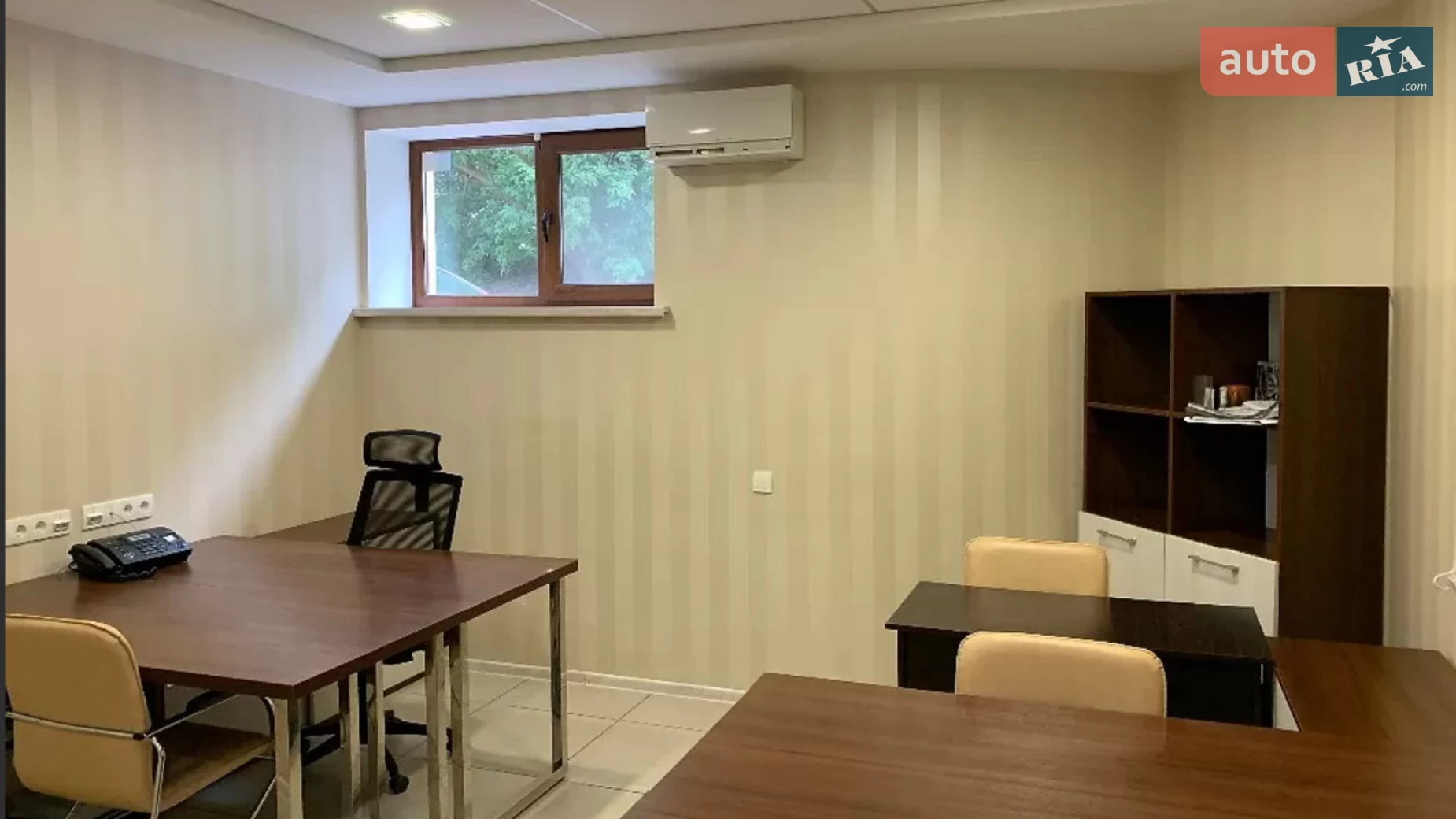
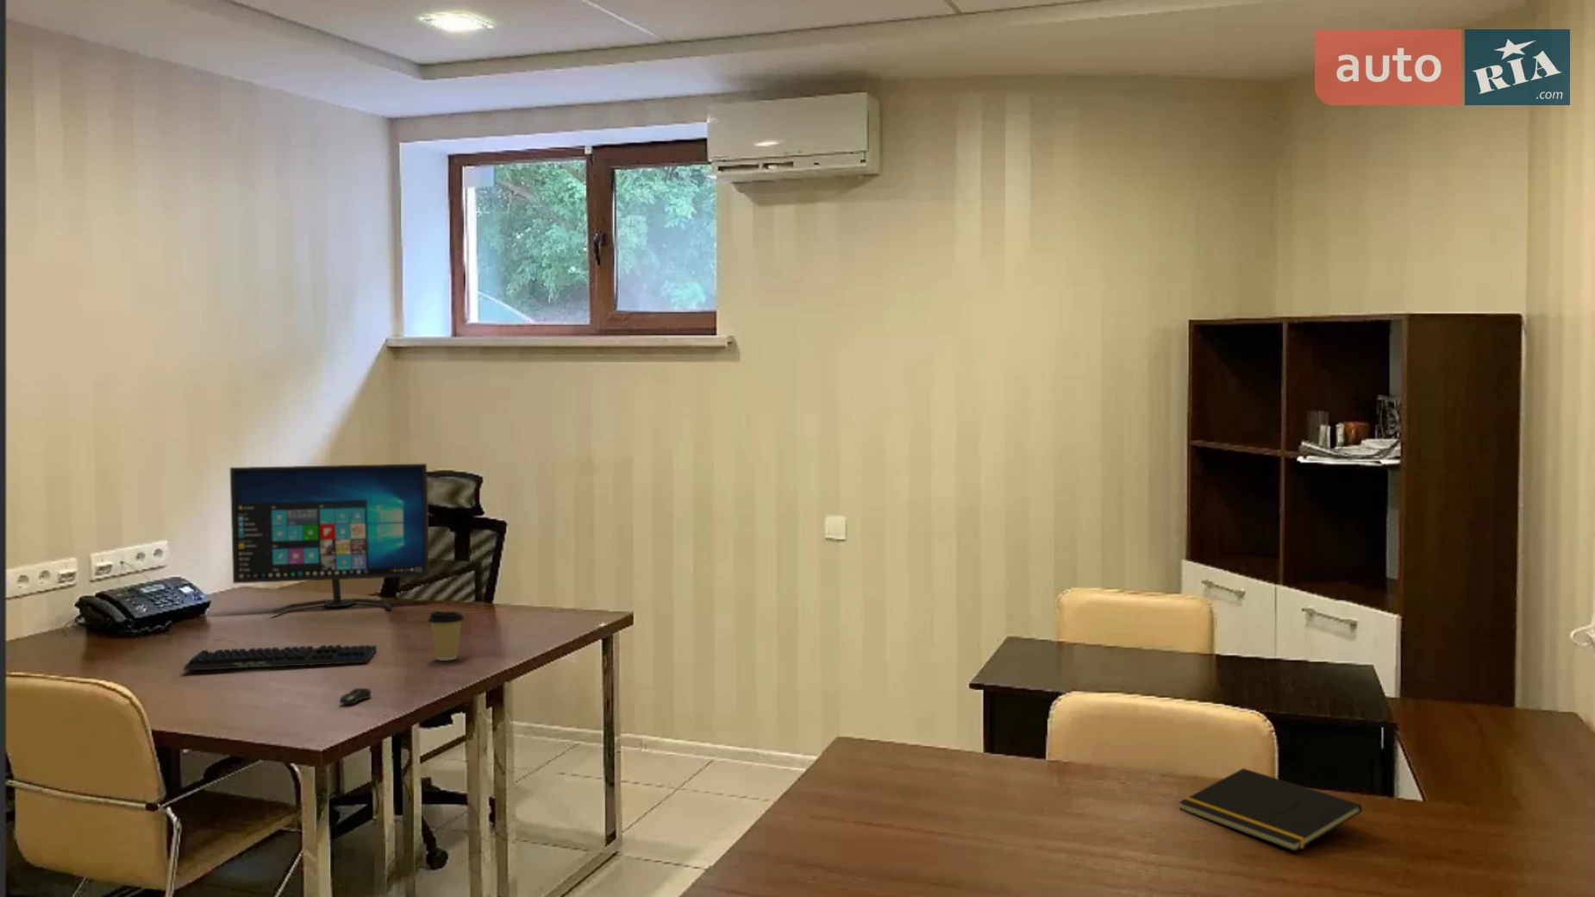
+ coffee cup [427,611,464,662]
+ computer mouse [338,688,372,704]
+ keyboard [182,643,378,671]
+ notepad [1178,768,1363,852]
+ computer monitor [229,463,431,614]
